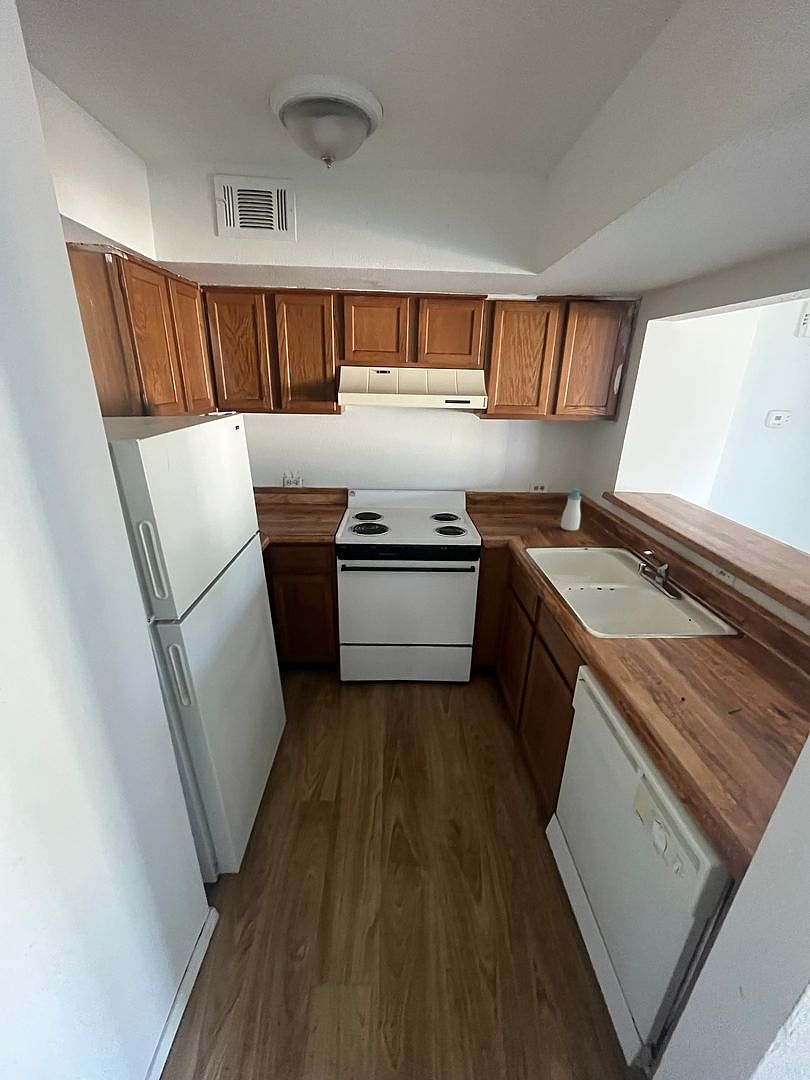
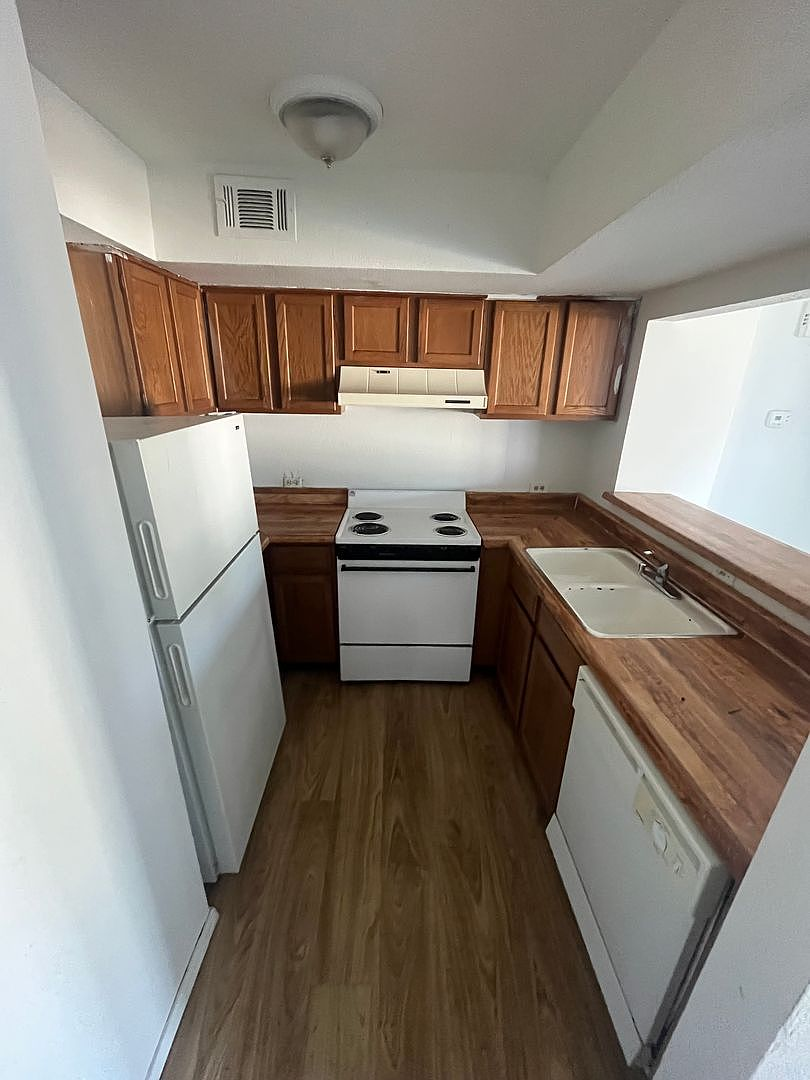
- soap bottle [560,487,583,532]
